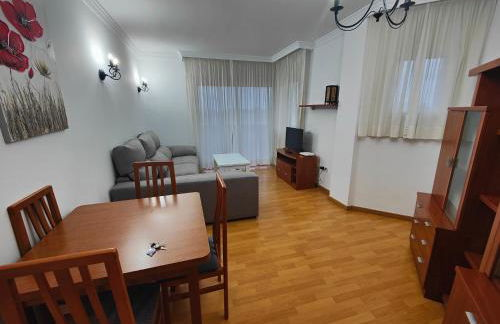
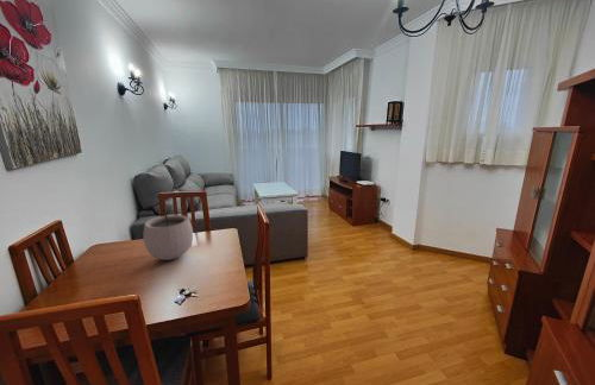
+ plant pot [143,203,194,261]
